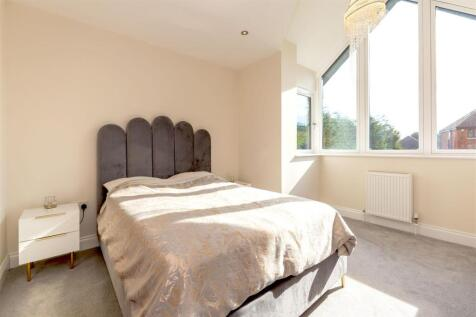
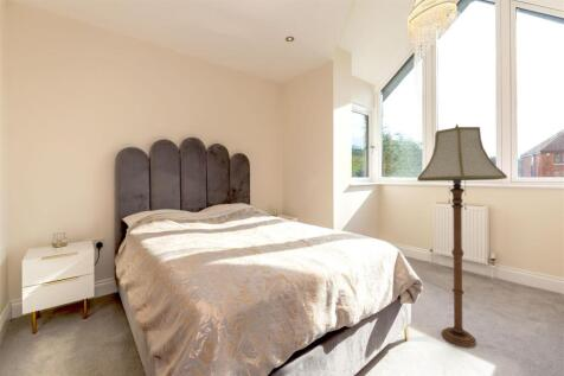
+ floor lamp [416,123,508,348]
